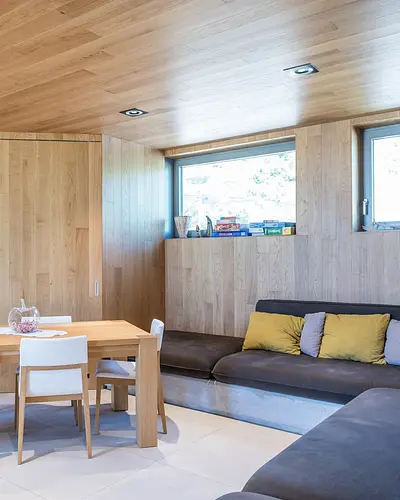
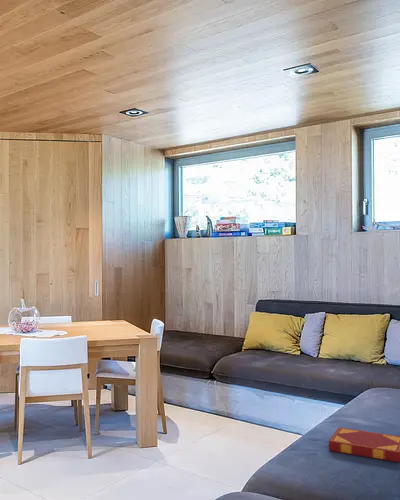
+ hardback book [328,426,400,463]
